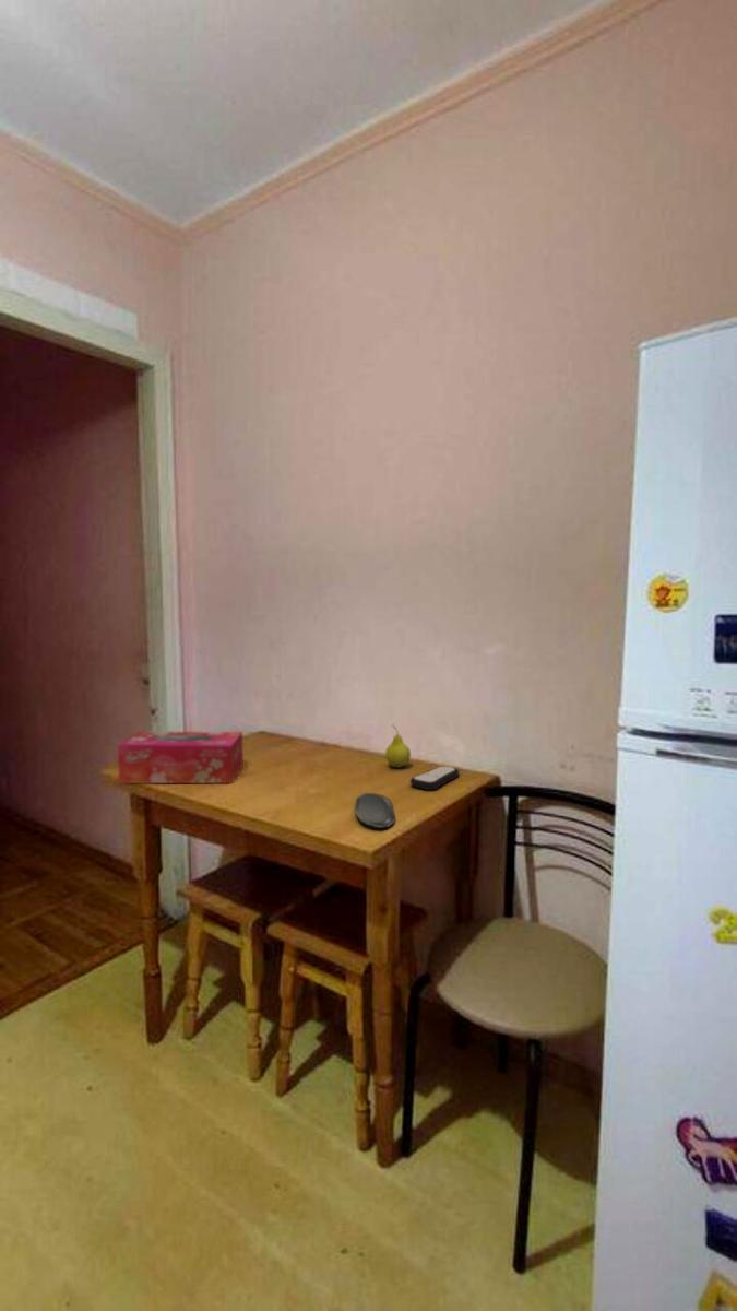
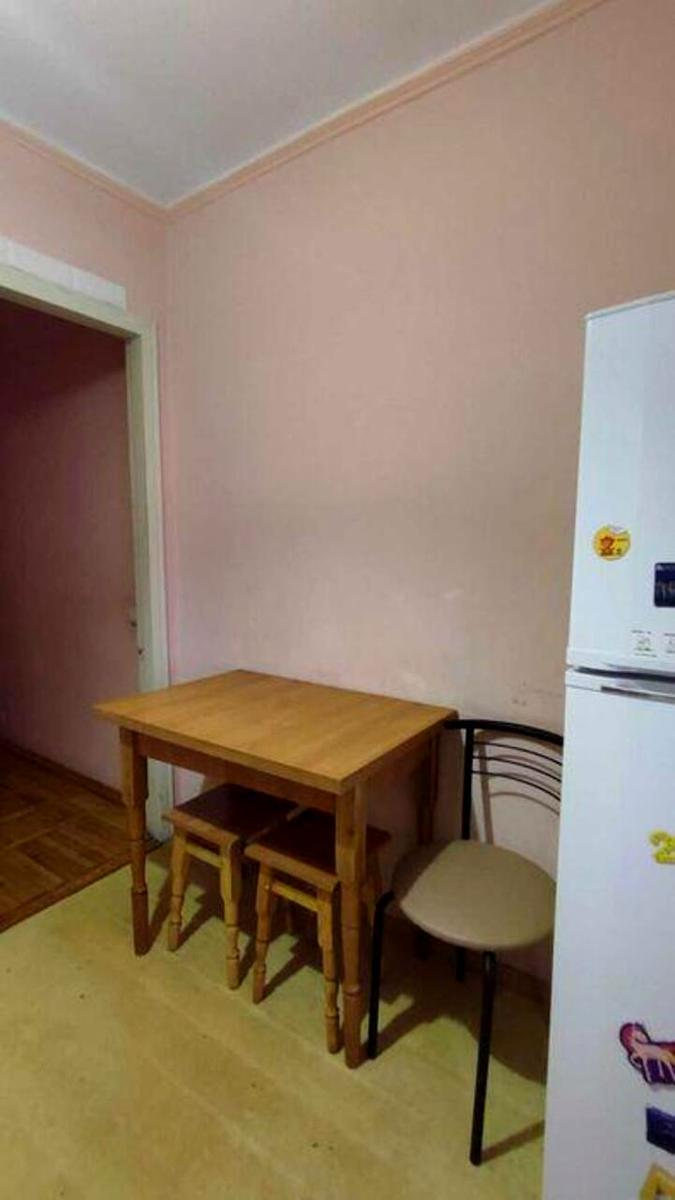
- tissue box [117,731,245,784]
- oval tray [354,792,396,829]
- remote control [409,765,460,791]
- fruit [384,723,412,769]
